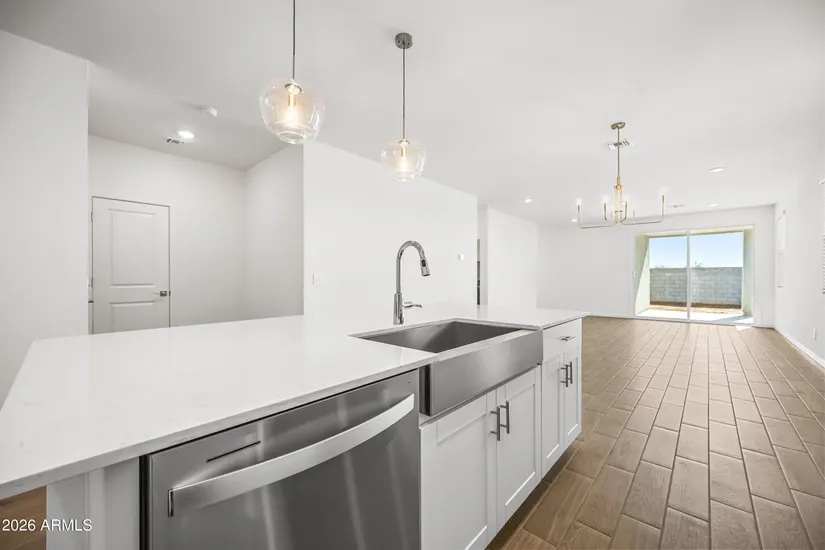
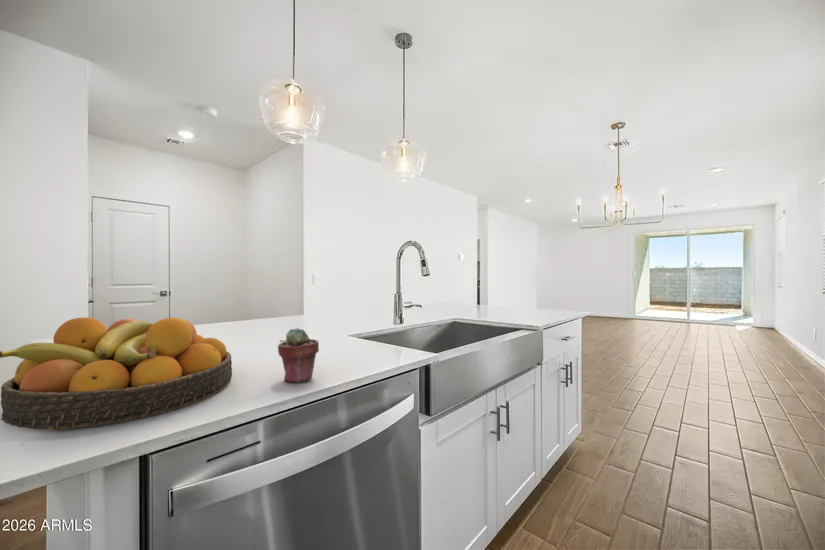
+ potted succulent [277,327,320,384]
+ fruit bowl [0,317,233,431]
